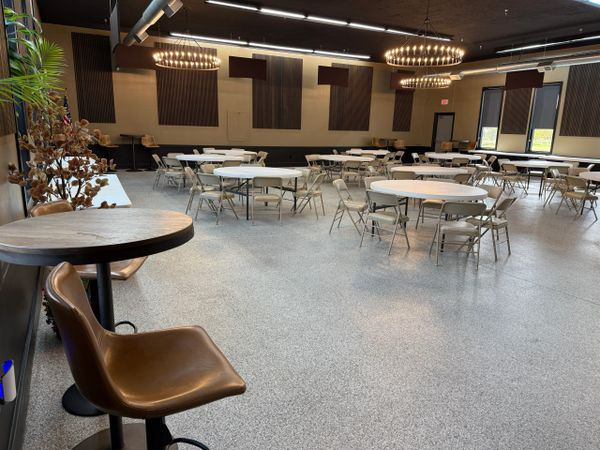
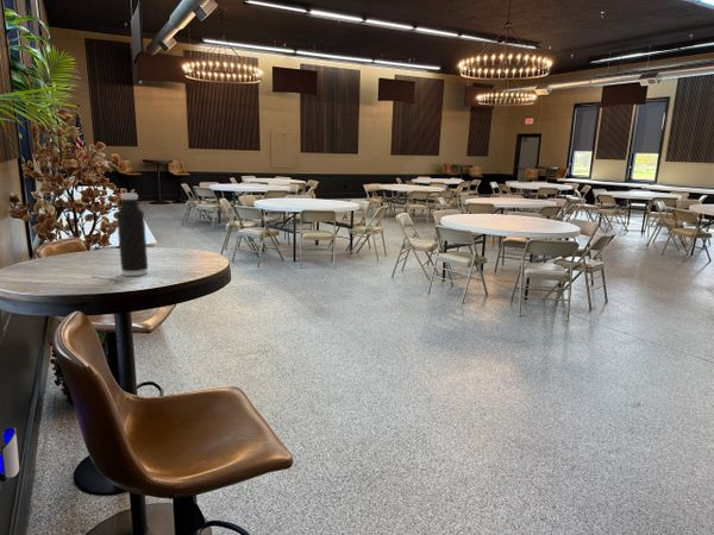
+ water bottle [115,193,150,277]
